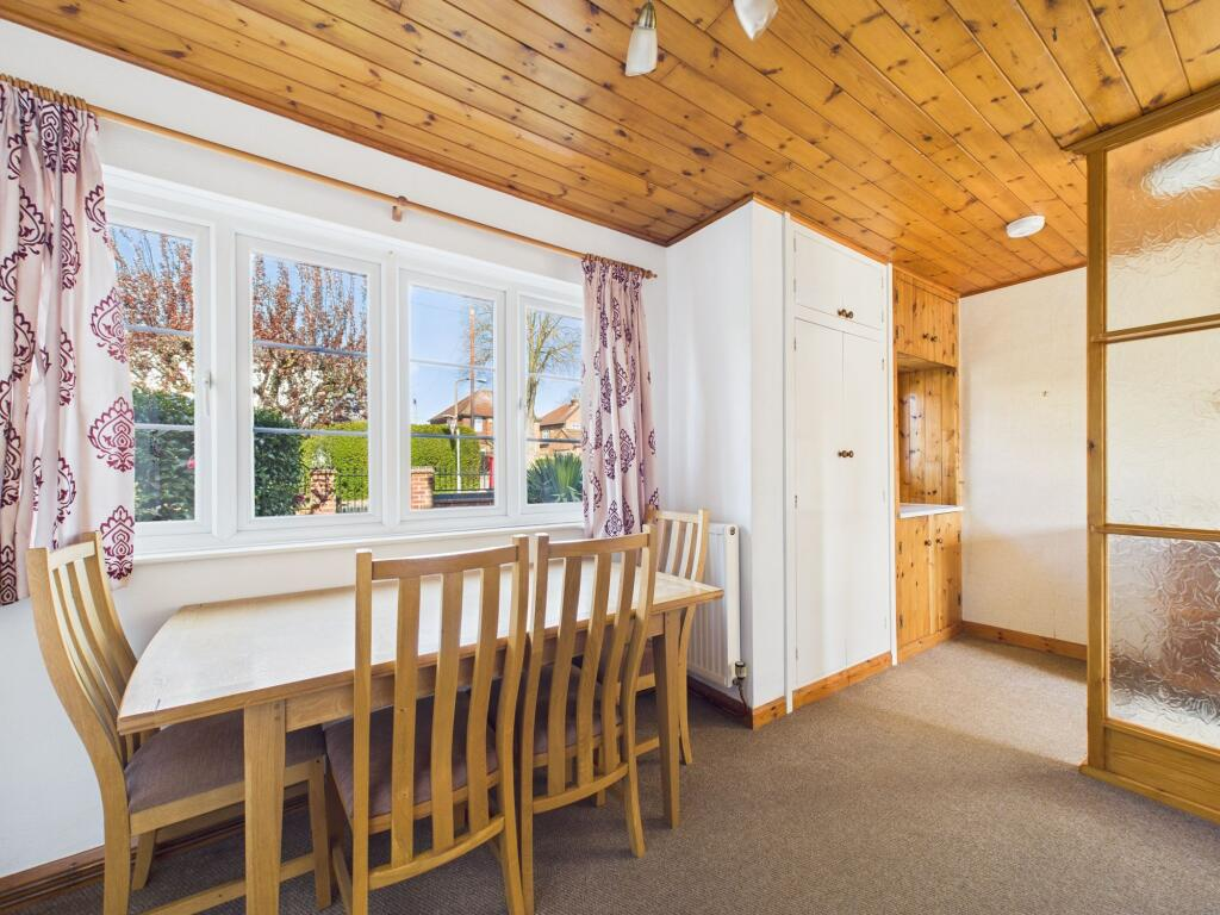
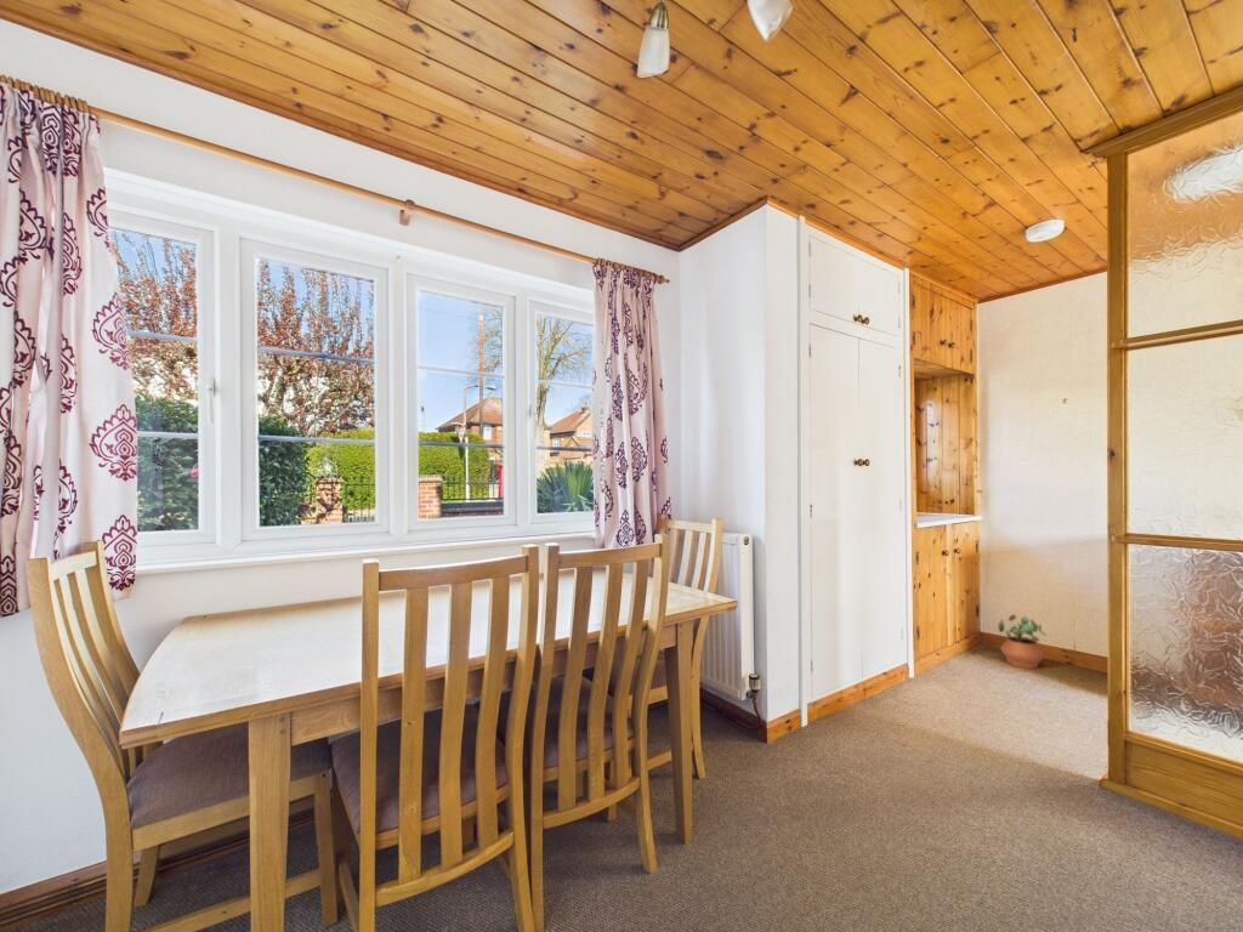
+ potted plant [998,613,1048,670]
